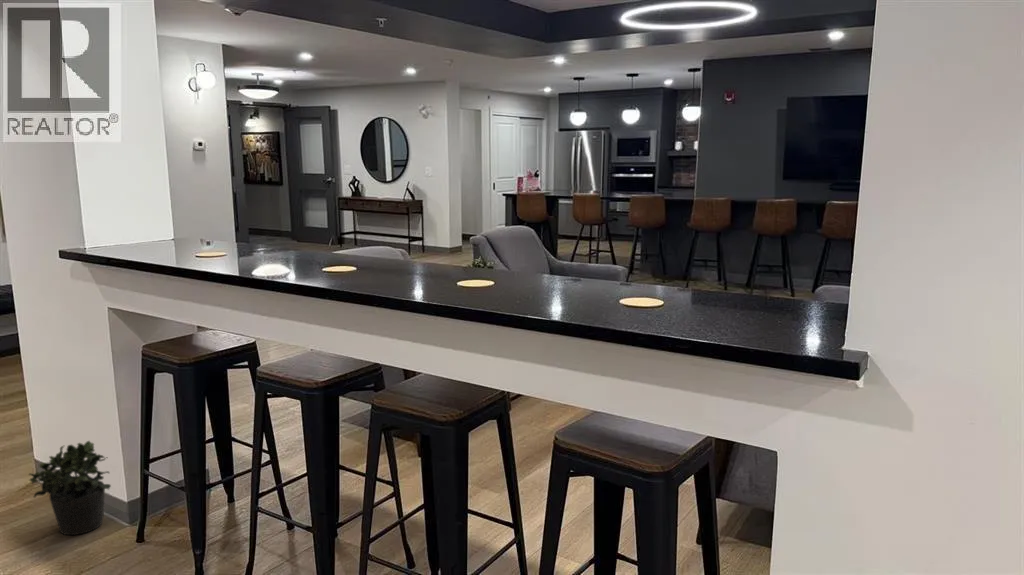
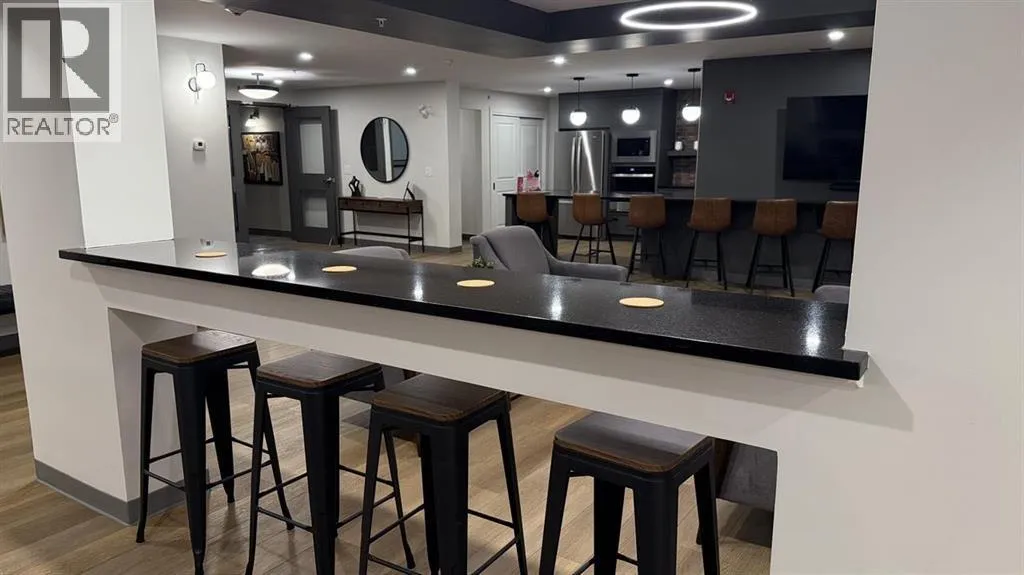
- potted plant [28,440,112,536]
